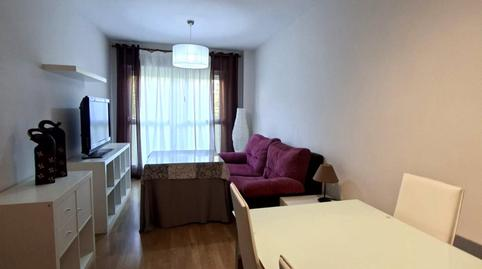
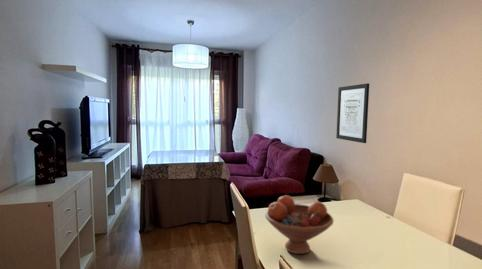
+ fruit bowl [264,194,335,255]
+ wall art [335,82,370,144]
